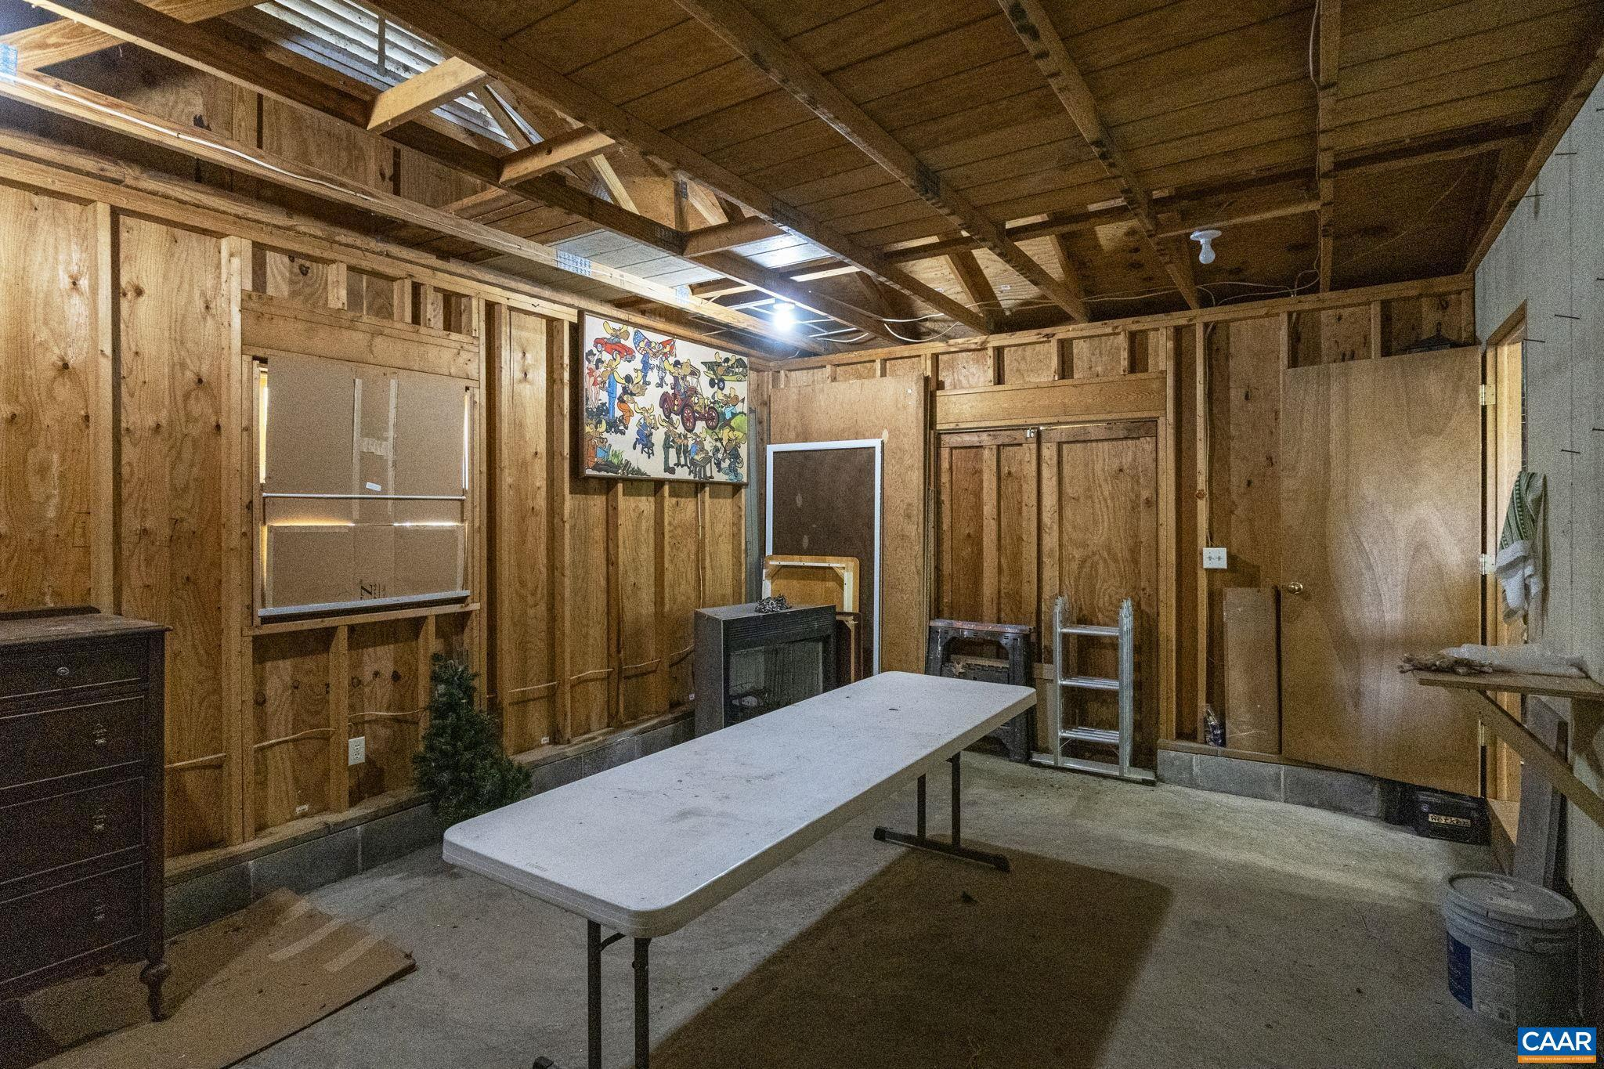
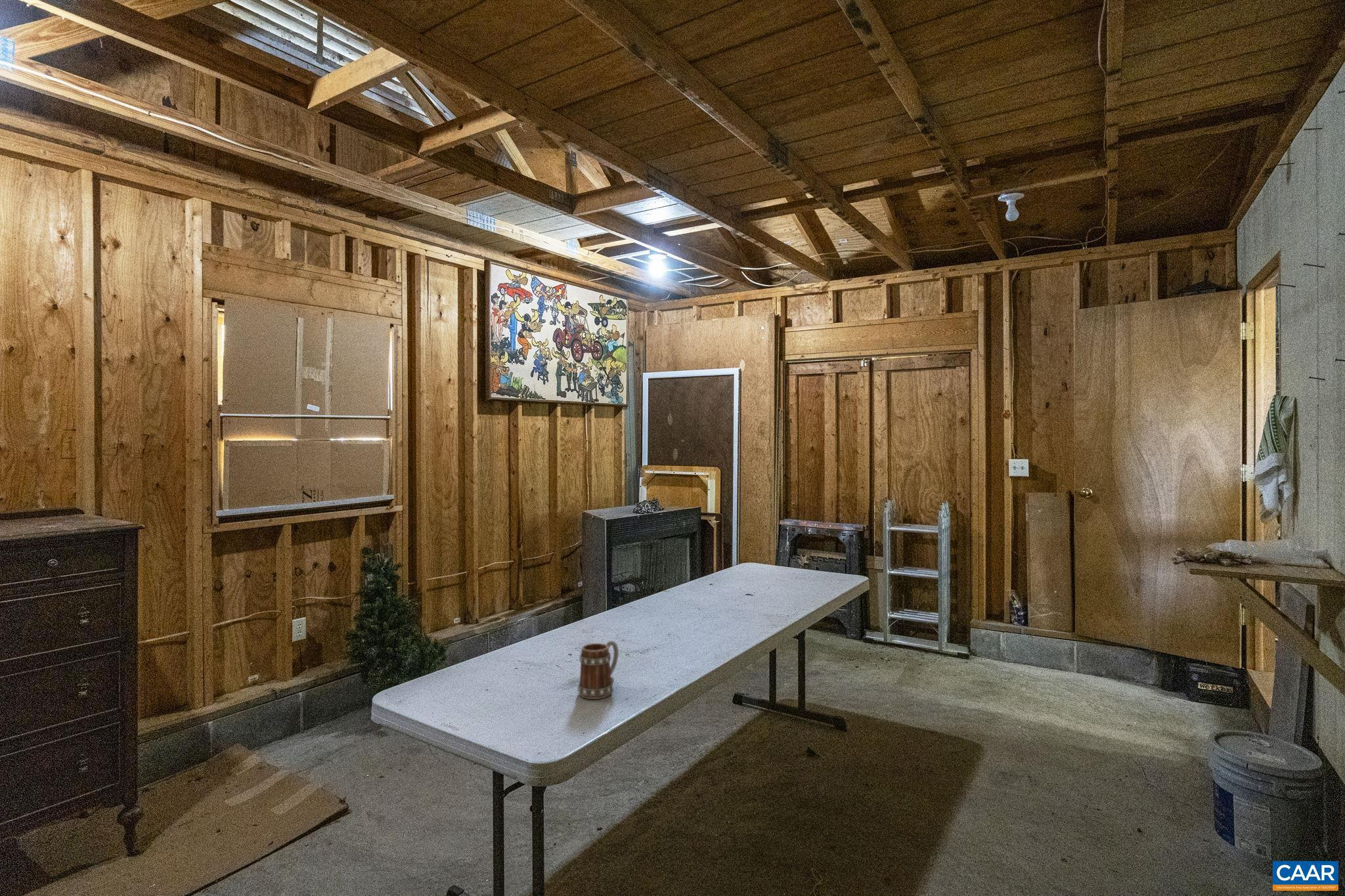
+ mug [577,641,619,700]
